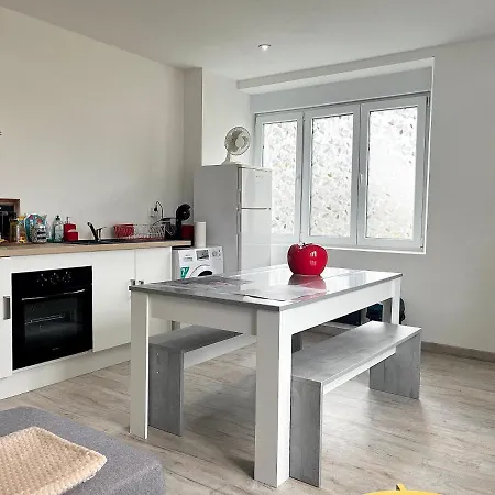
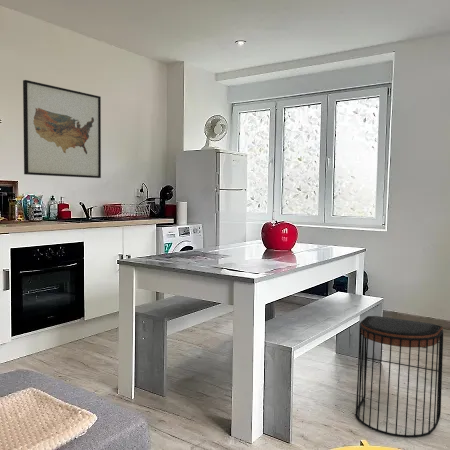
+ stool [354,315,444,438]
+ wall art [22,79,102,179]
